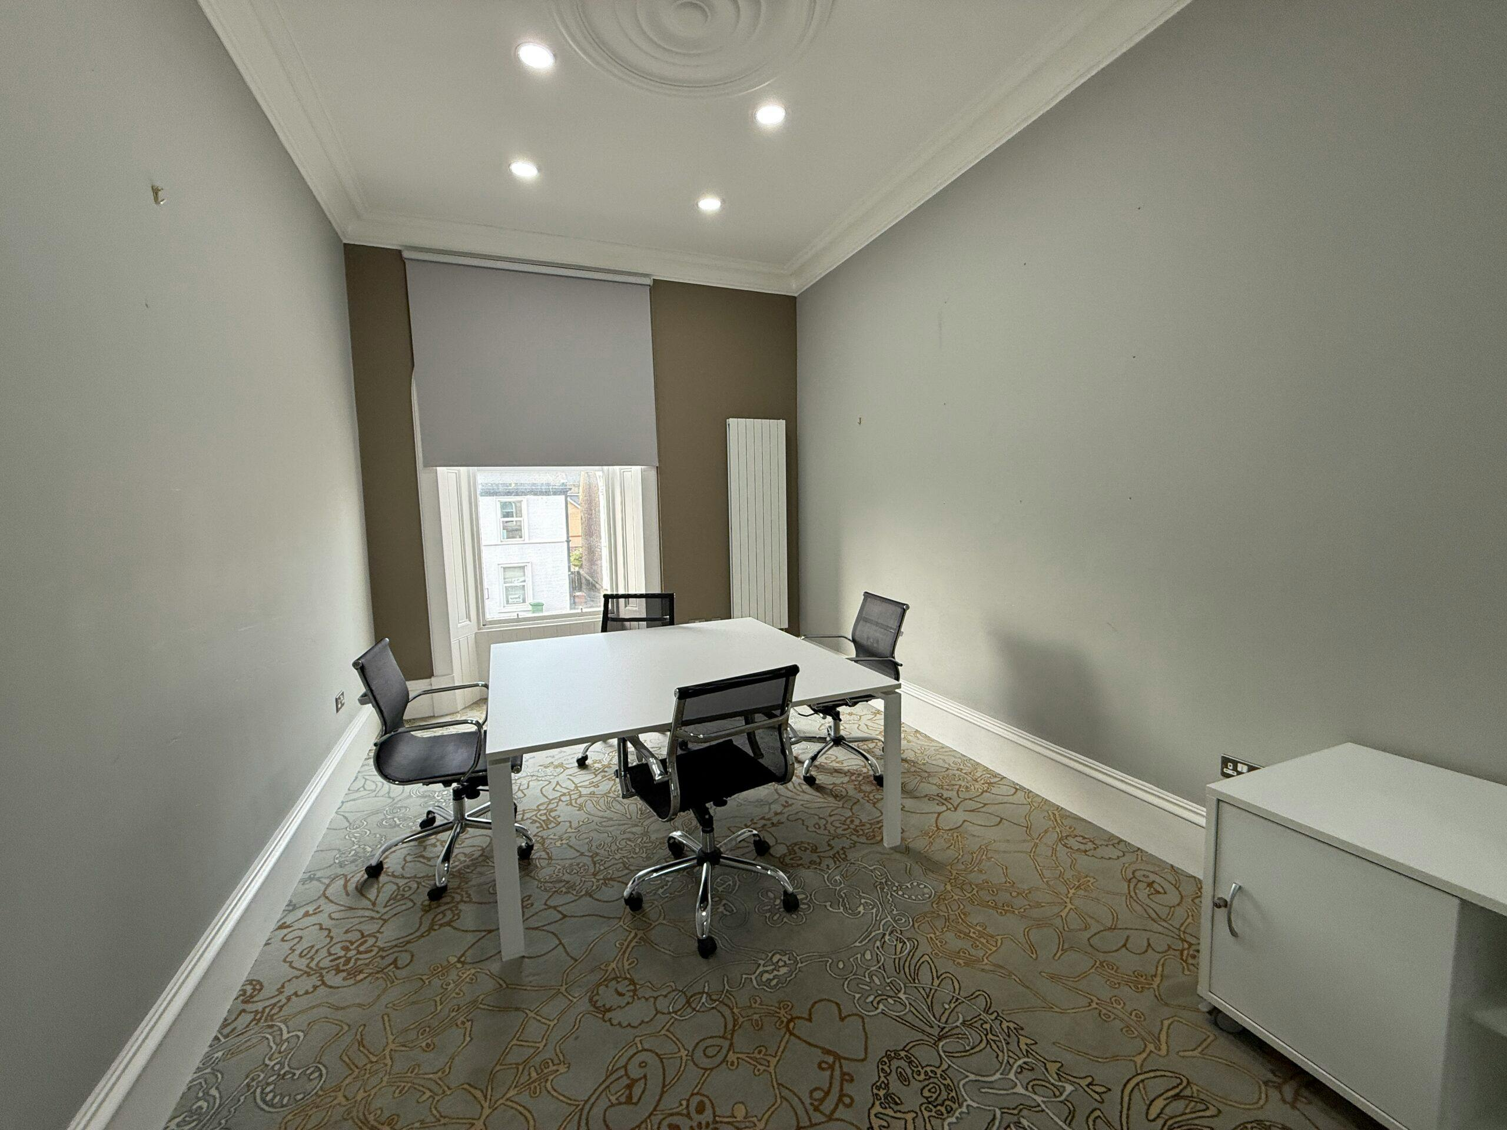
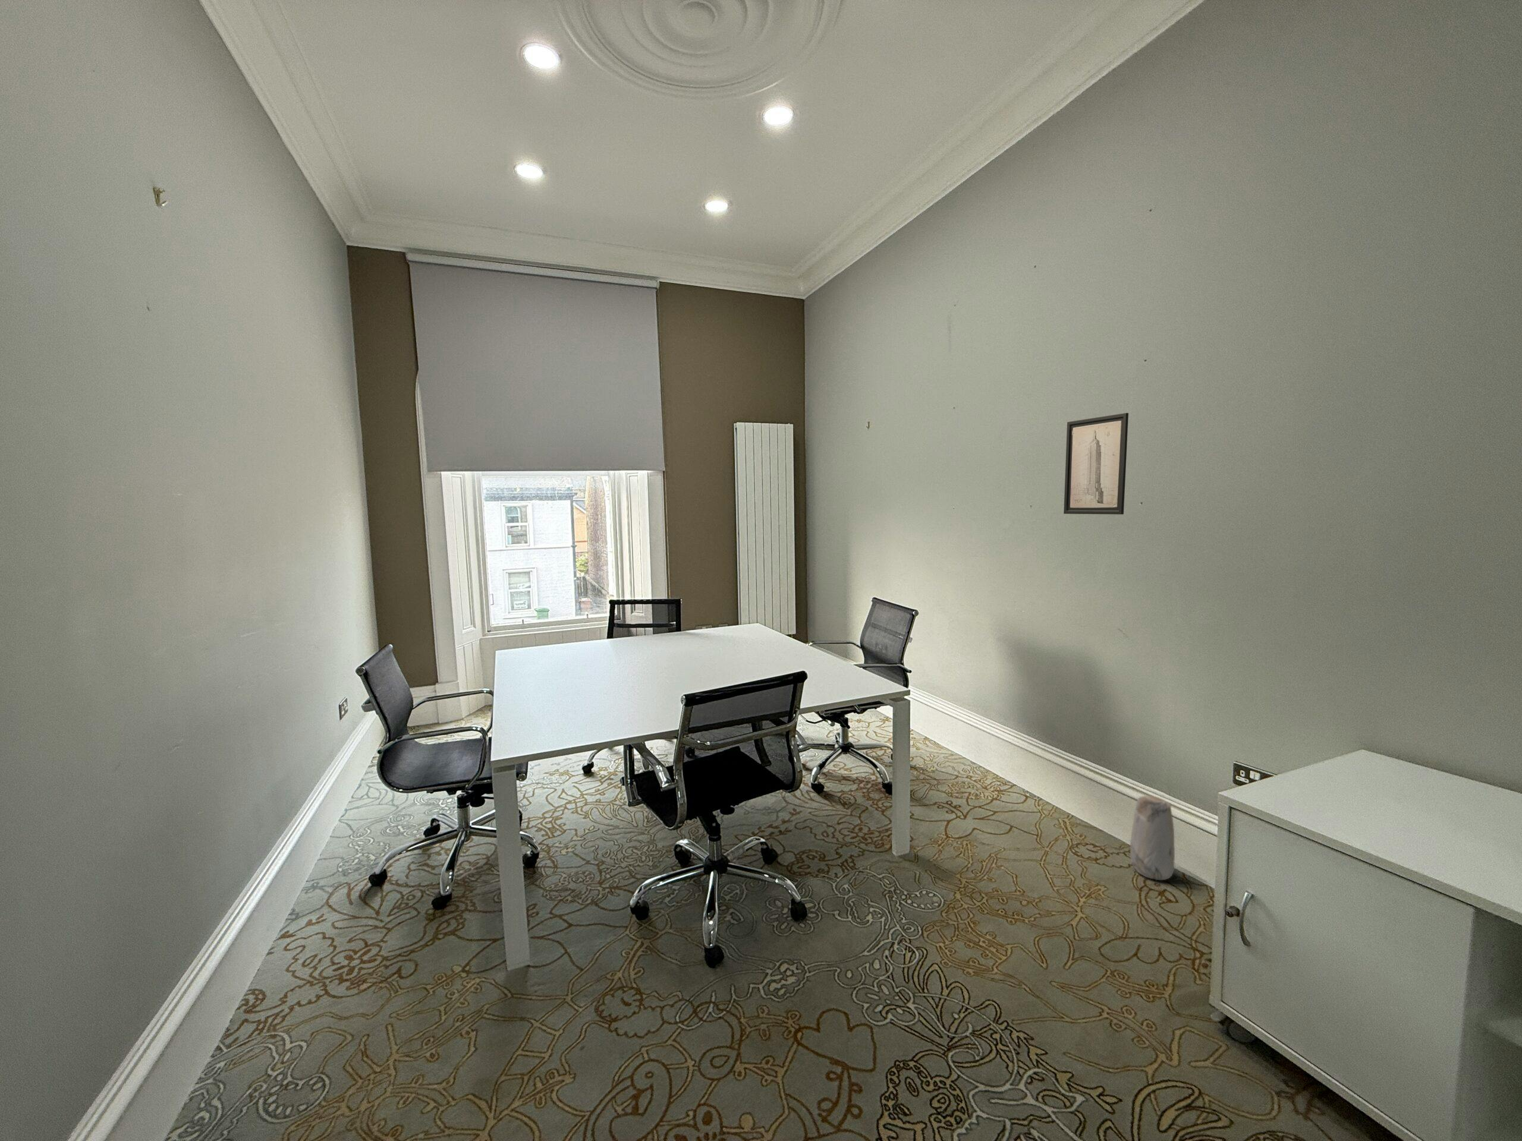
+ wall art [1063,412,1129,515]
+ vase [1130,795,1176,881]
